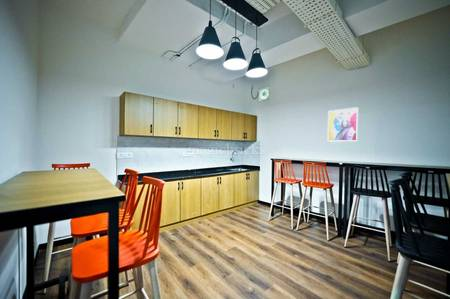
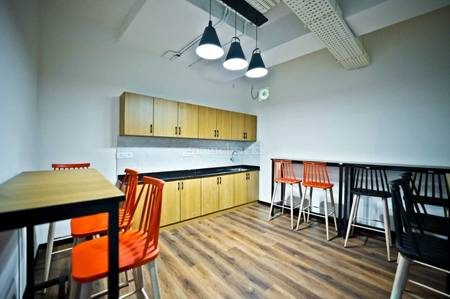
- wall art [327,106,359,143]
